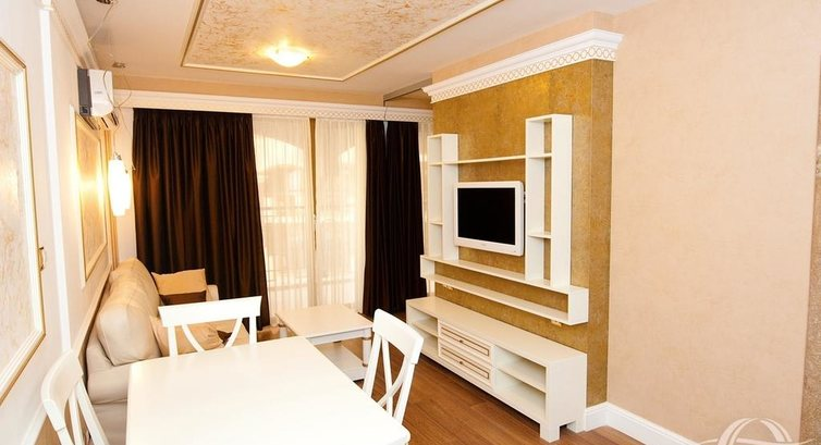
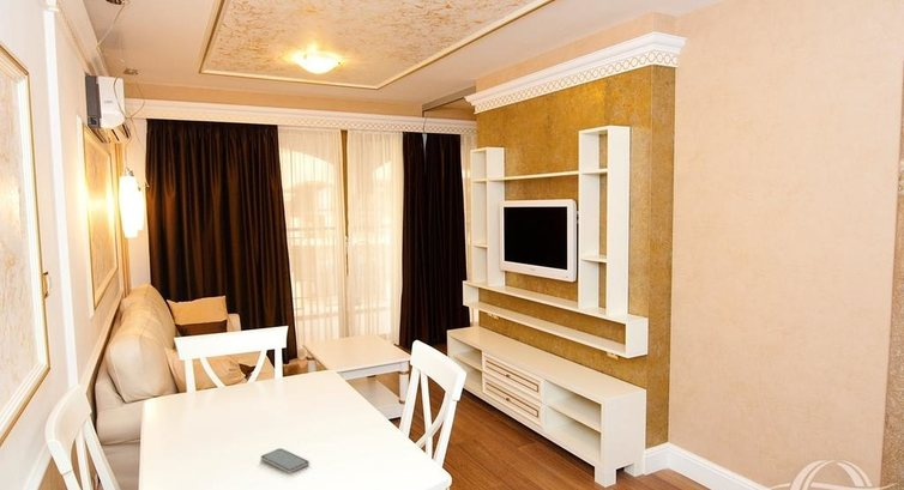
+ smartphone [260,447,311,474]
